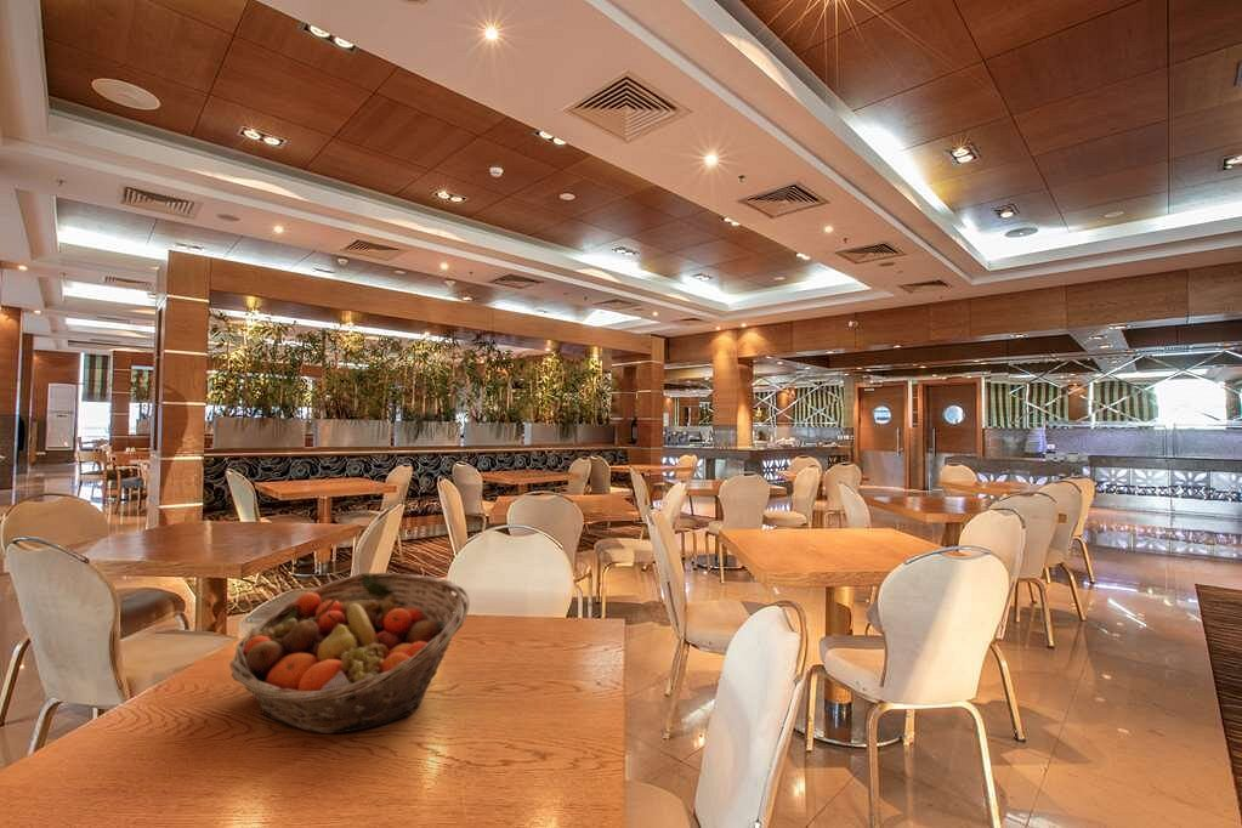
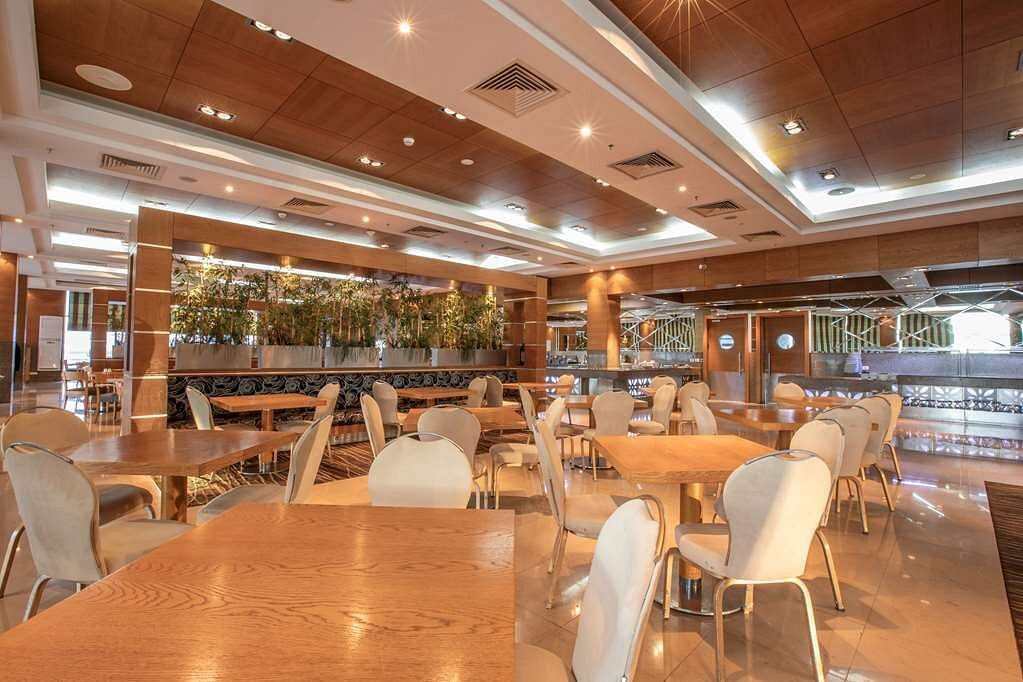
- fruit basket [228,572,471,735]
